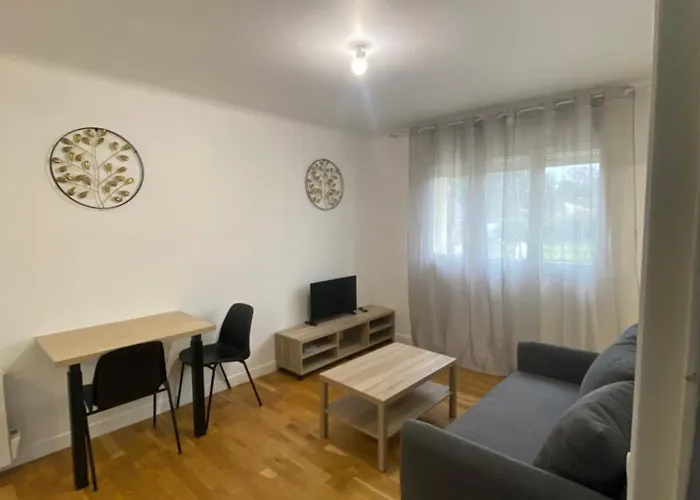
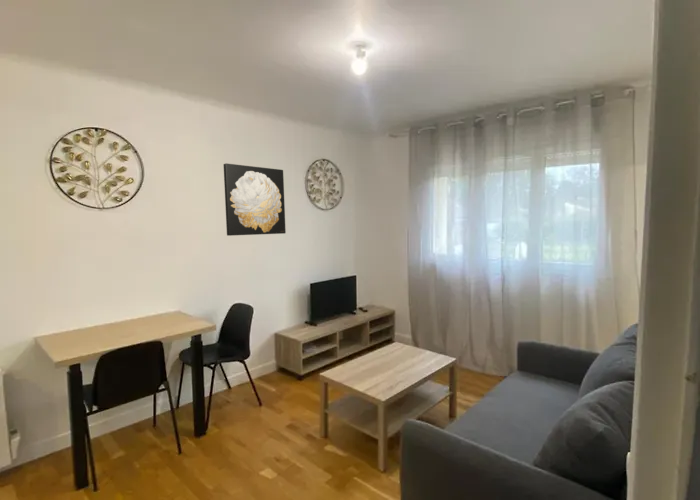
+ wall art [223,162,287,237]
